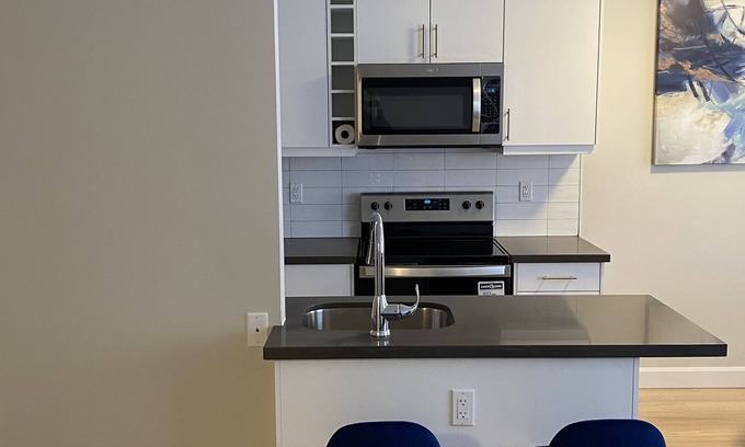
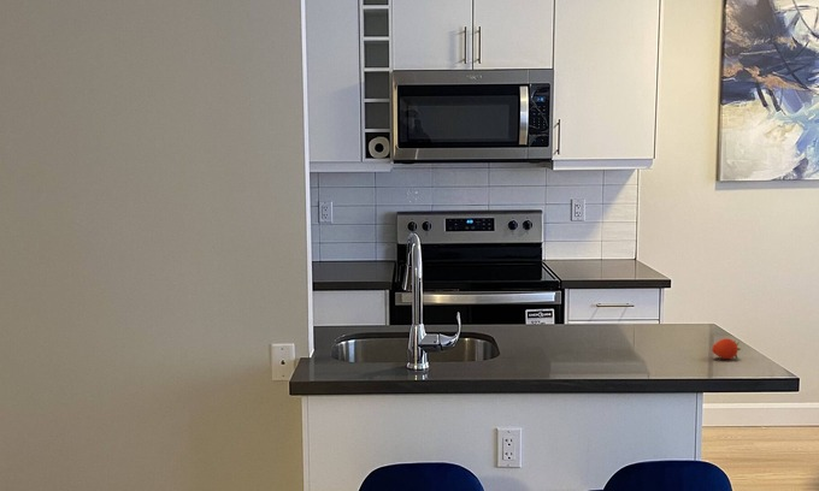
+ fruit [711,337,742,360]
